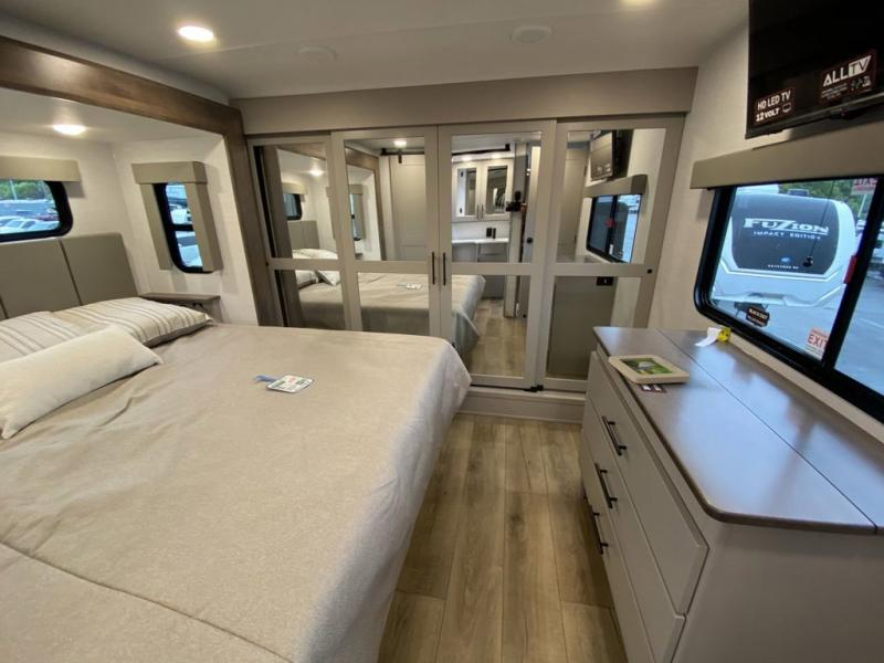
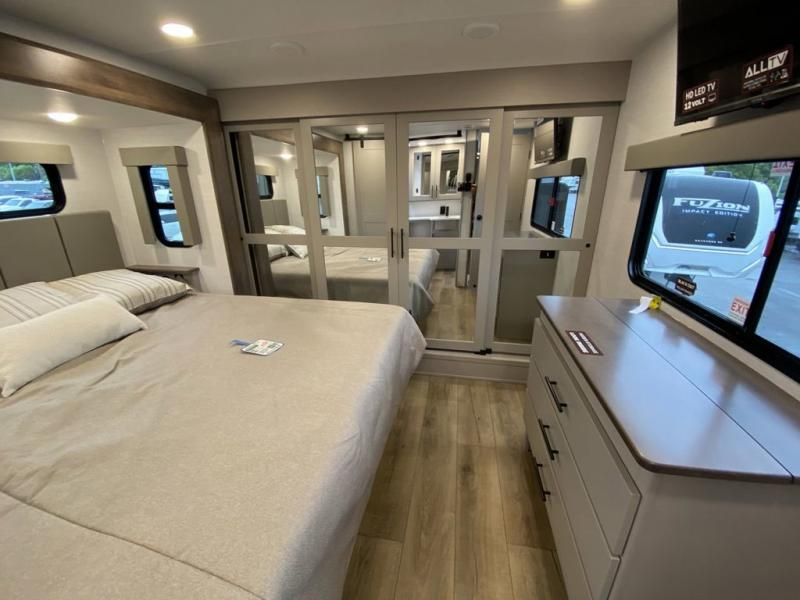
- picture frame [608,354,691,385]
